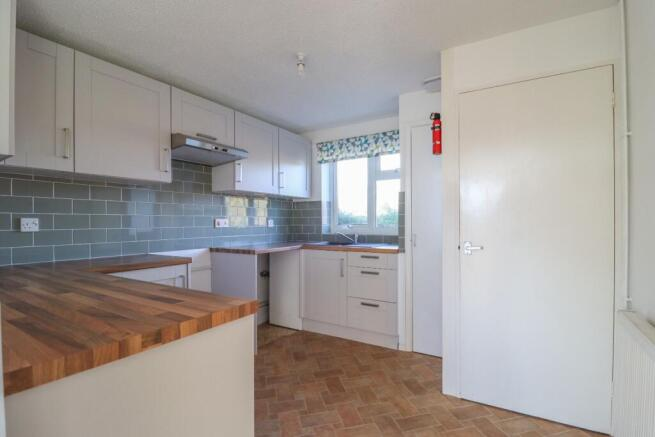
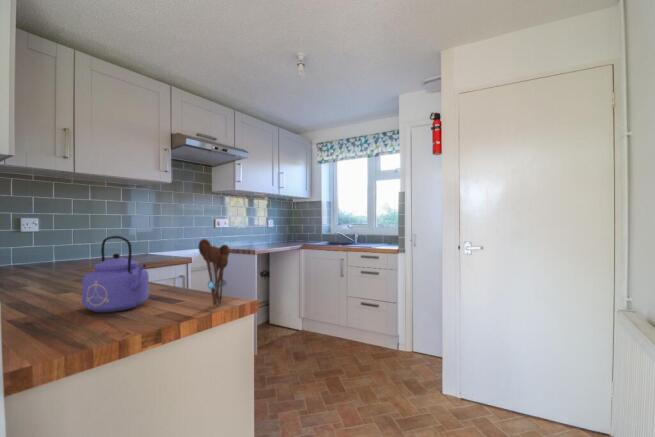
+ kettle [81,235,150,313]
+ utensil holder [198,238,230,307]
